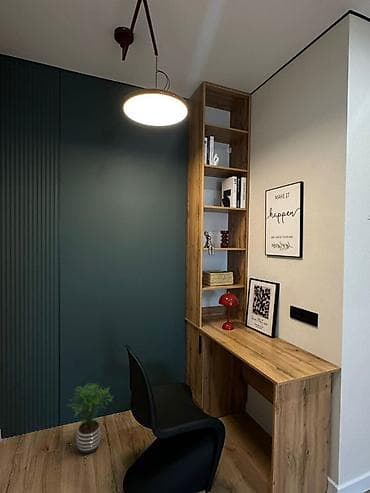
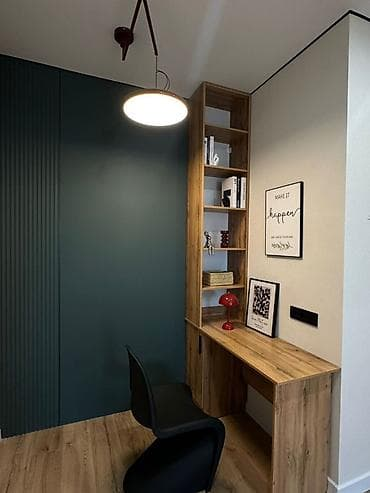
- potted plant [65,382,114,455]
